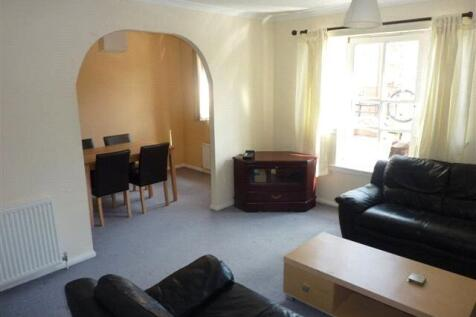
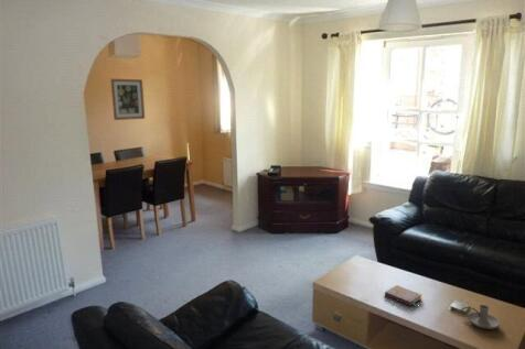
+ wall art [109,78,146,121]
+ candle holder [460,304,501,330]
+ book [384,284,424,307]
